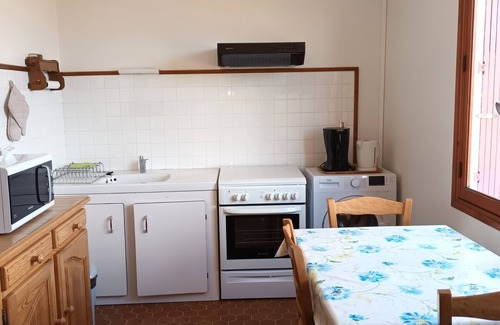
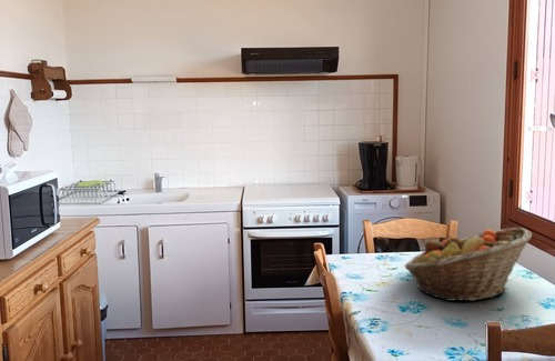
+ fruit basket [404,227,533,302]
